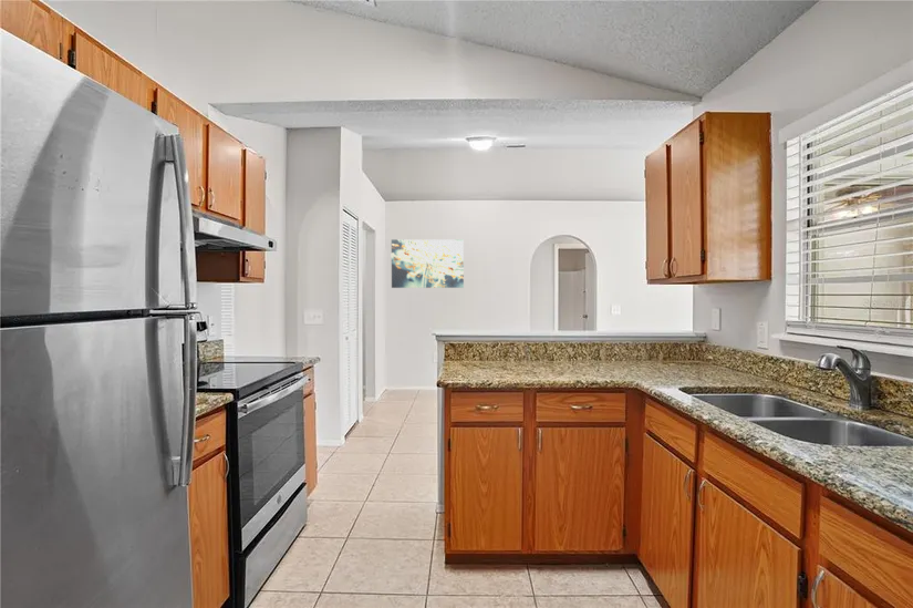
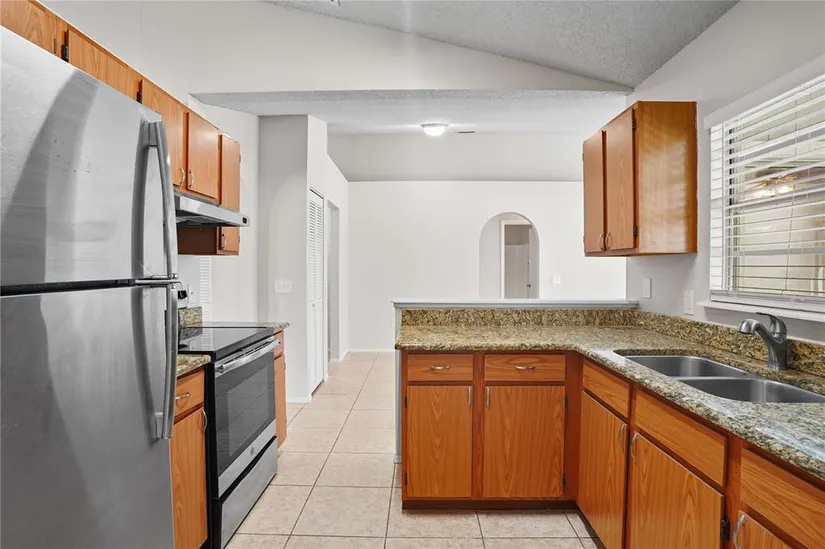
- wall art [391,238,465,289]
